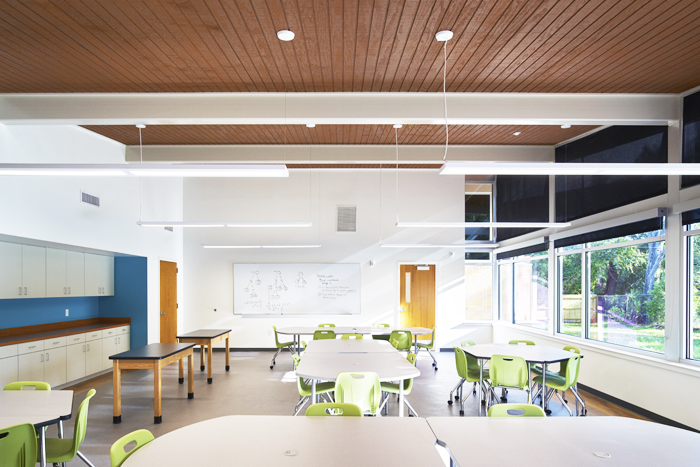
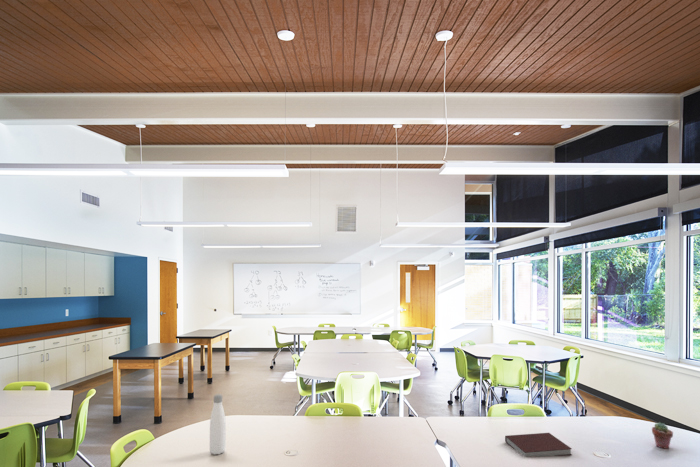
+ notebook [504,432,573,458]
+ water bottle [209,393,227,456]
+ potted succulent [651,421,674,450]
